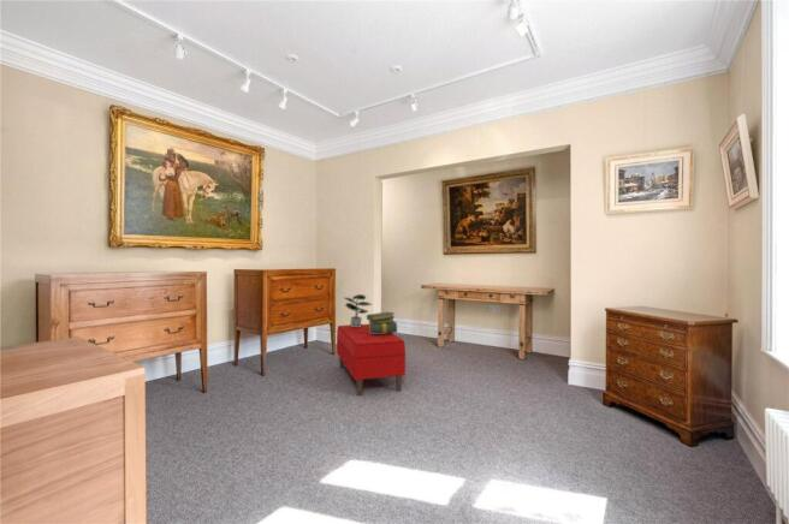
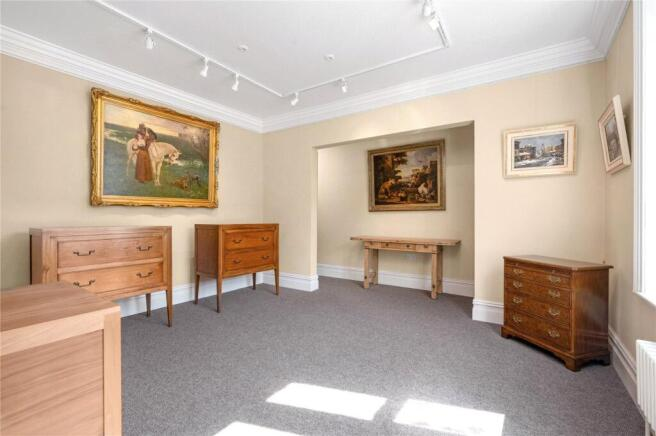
- stack of books [366,310,398,334]
- potted plant [343,293,374,327]
- bench [336,323,407,397]
